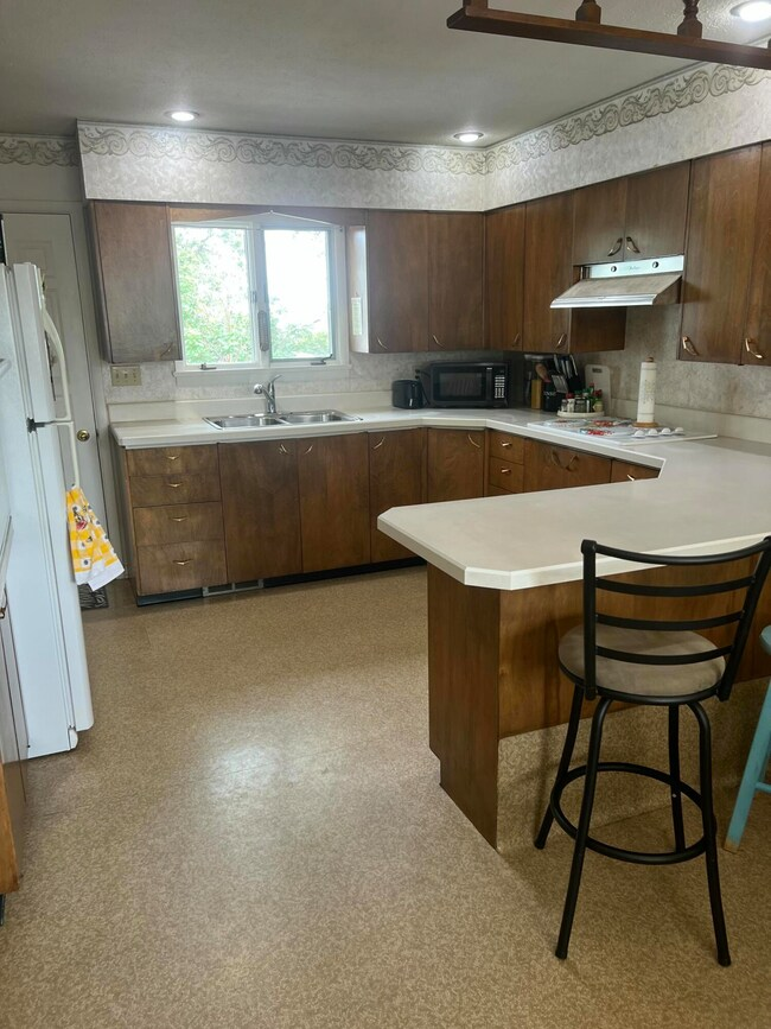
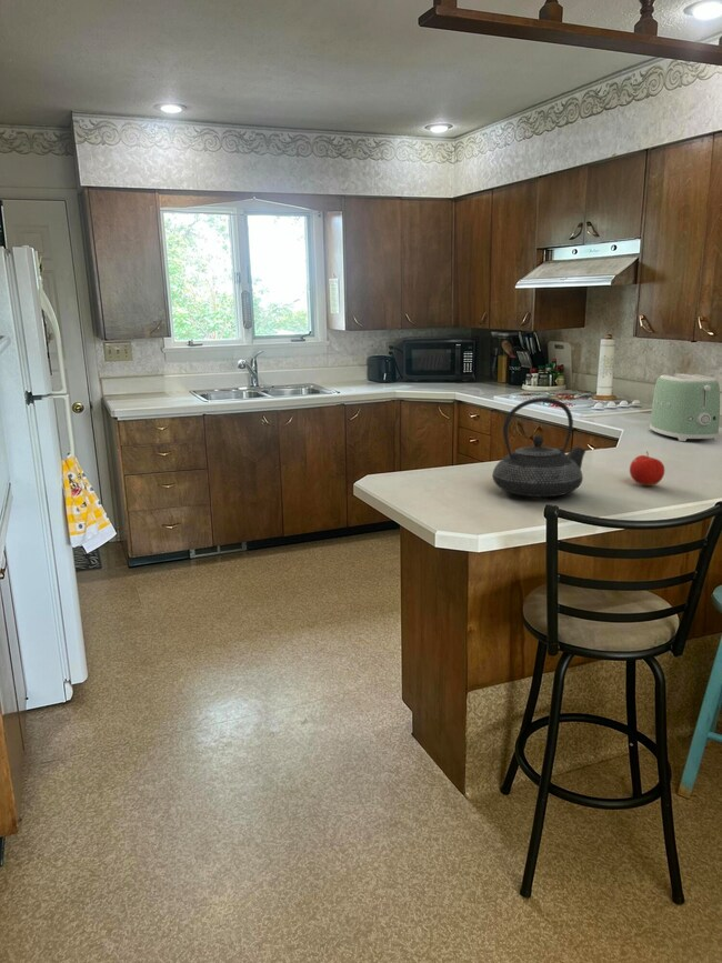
+ fruit [629,450,665,486]
+ toaster [649,373,721,442]
+ teapot [492,397,586,498]
